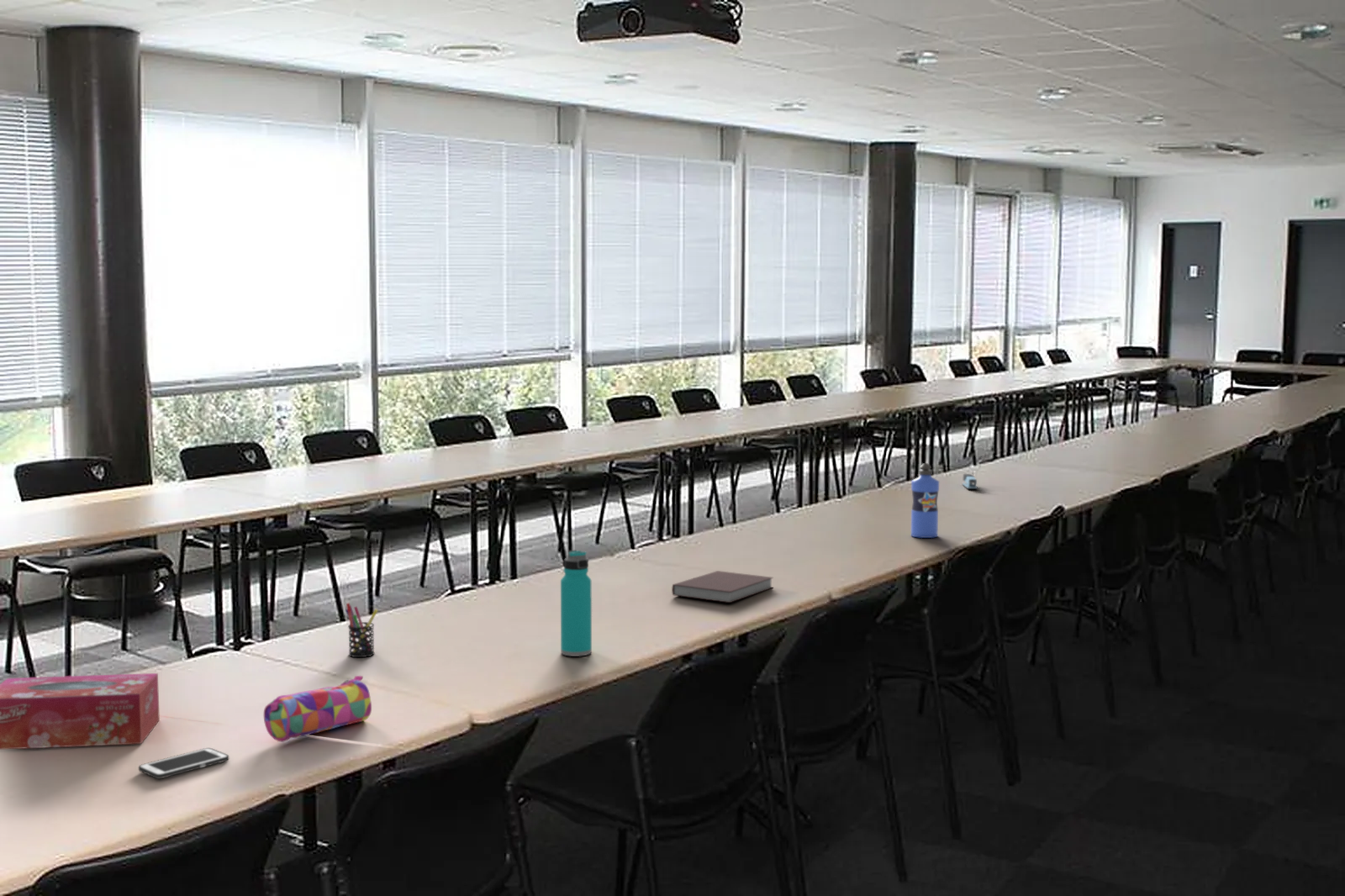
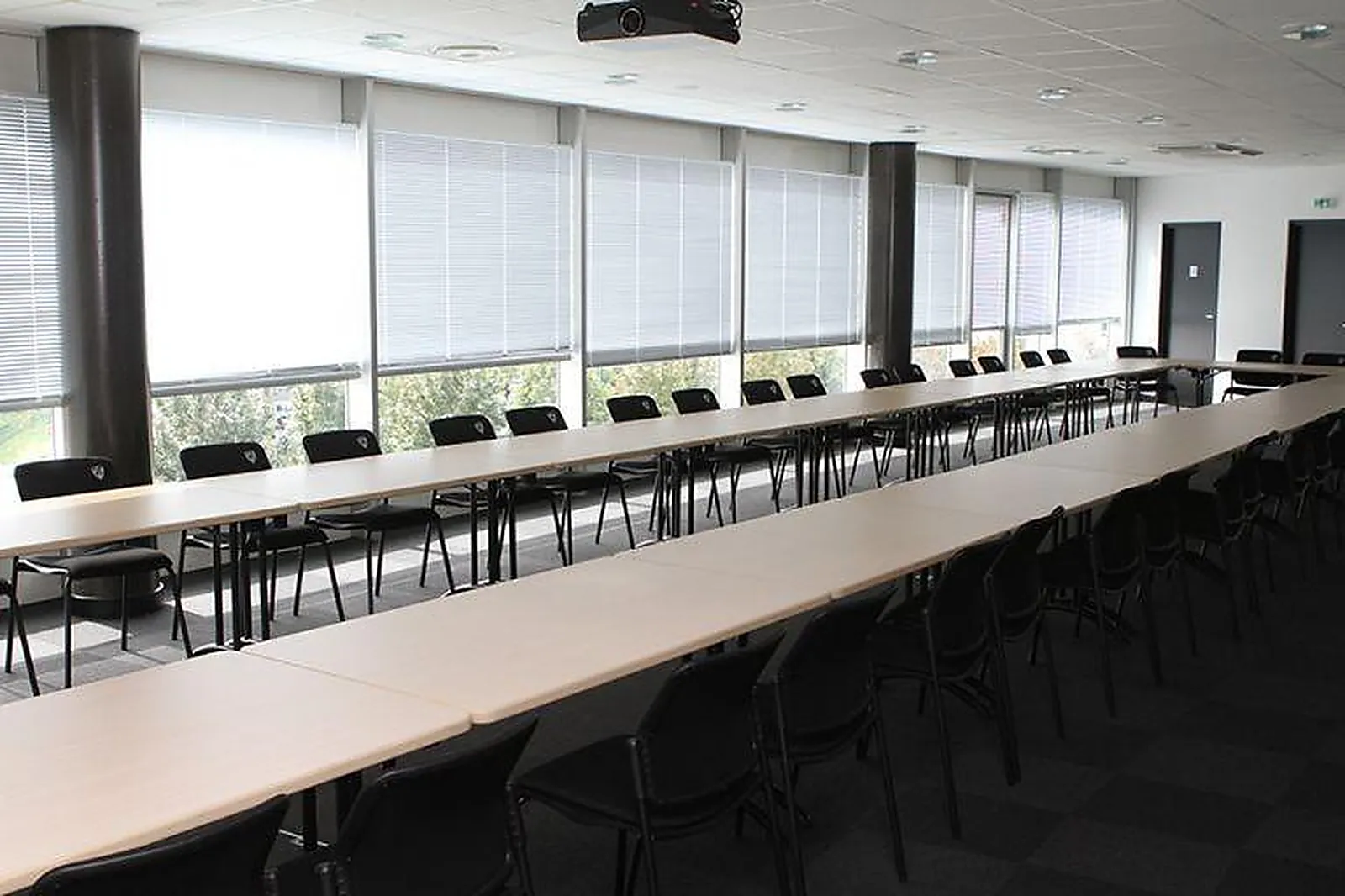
- stapler [961,473,978,490]
- cell phone [138,747,229,779]
- water bottle [560,549,593,657]
- water bottle [910,462,940,539]
- pencil case [263,675,372,743]
- tissue box [0,672,161,751]
- notebook [671,570,774,603]
- pen holder [345,602,379,658]
